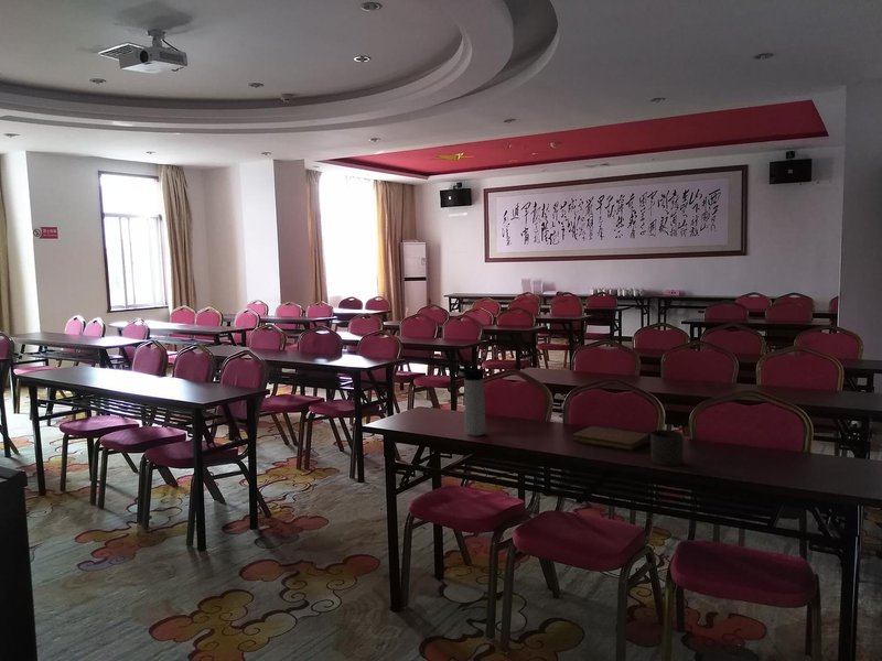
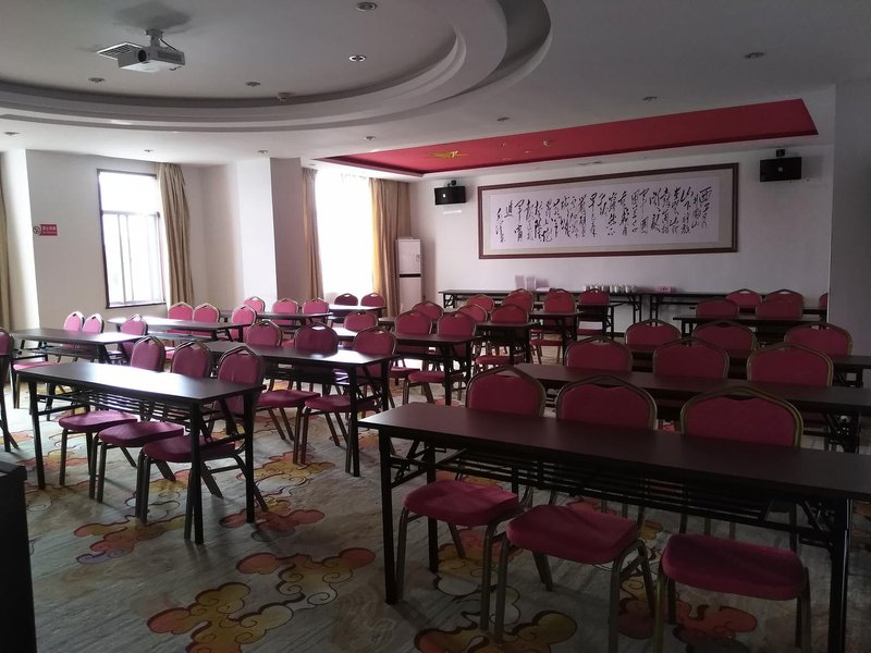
- thermos bottle [455,364,486,436]
- notebook [572,425,652,452]
- mug [649,429,685,467]
